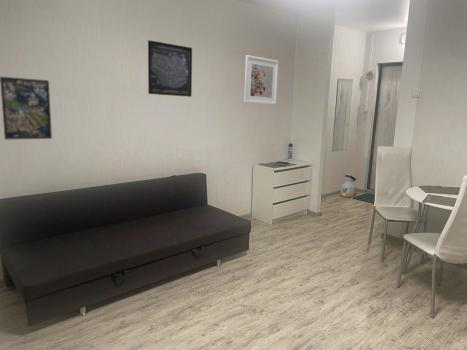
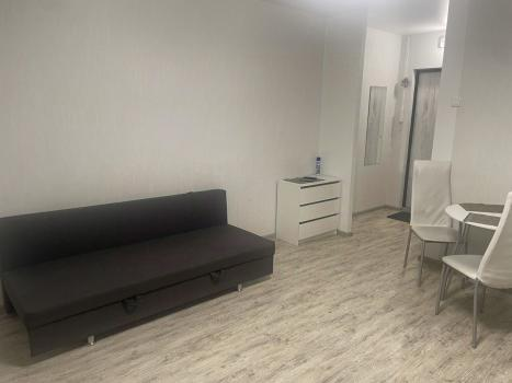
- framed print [0,76,53,141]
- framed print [243,54,279,106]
- wall art [147,39,193,98]
- bag [340,172,358,198]
